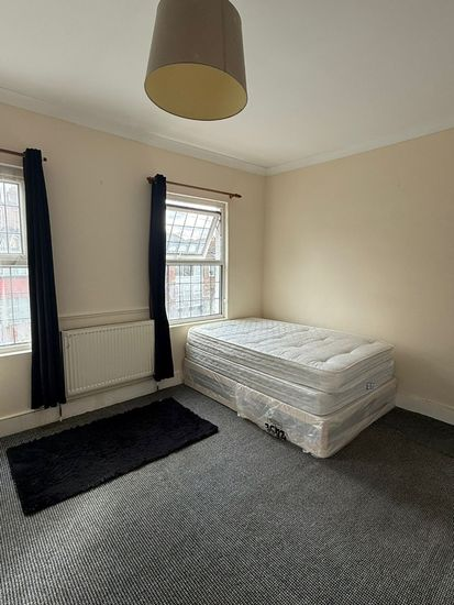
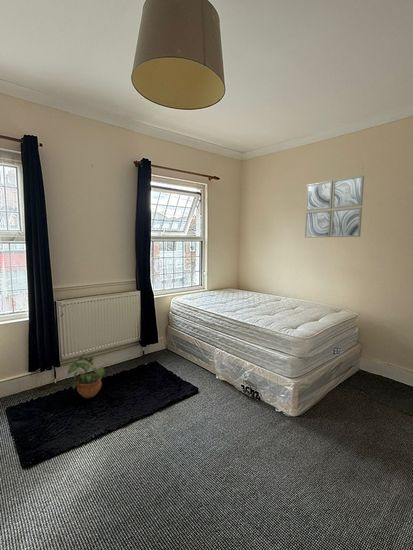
+ potted plant [67,351,106,399]
+ wall art [304,175,365,239]
